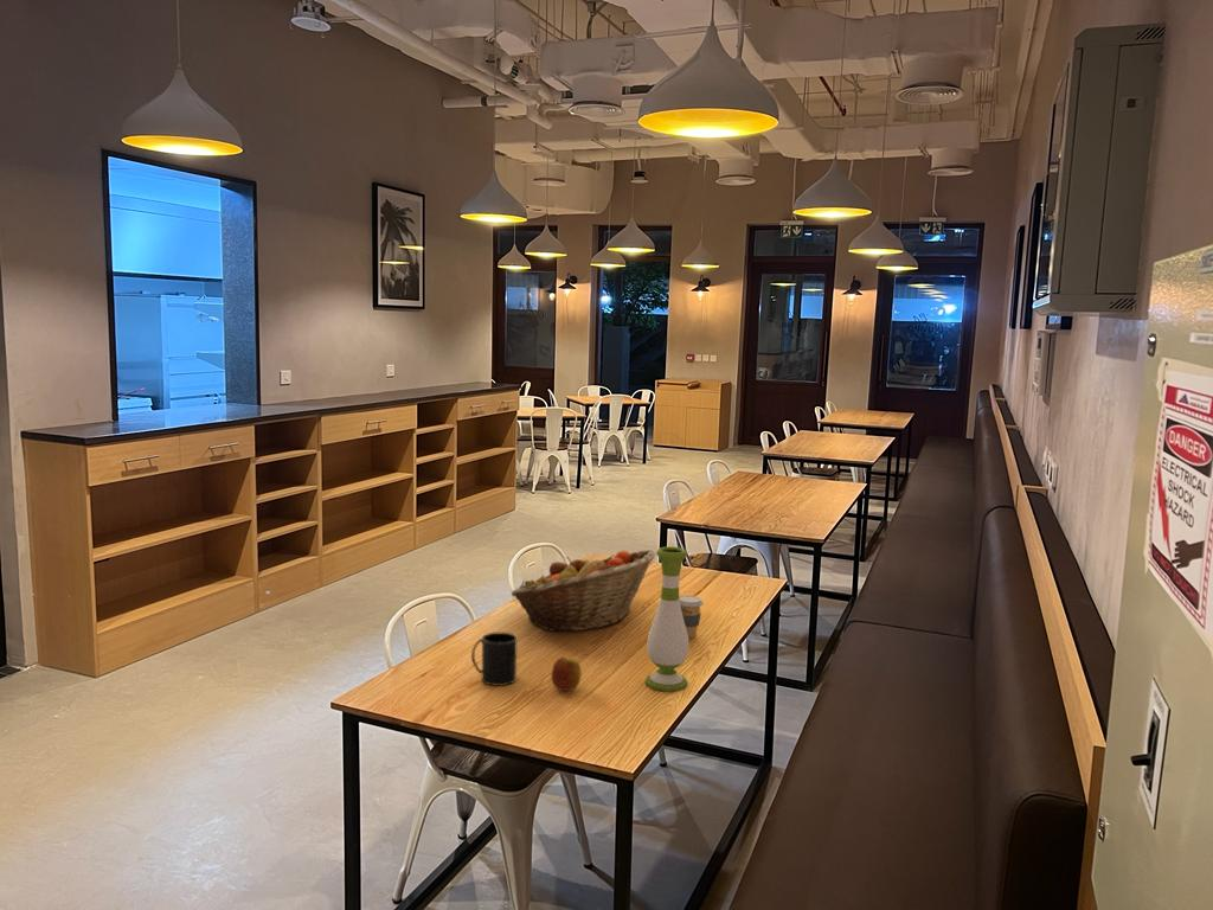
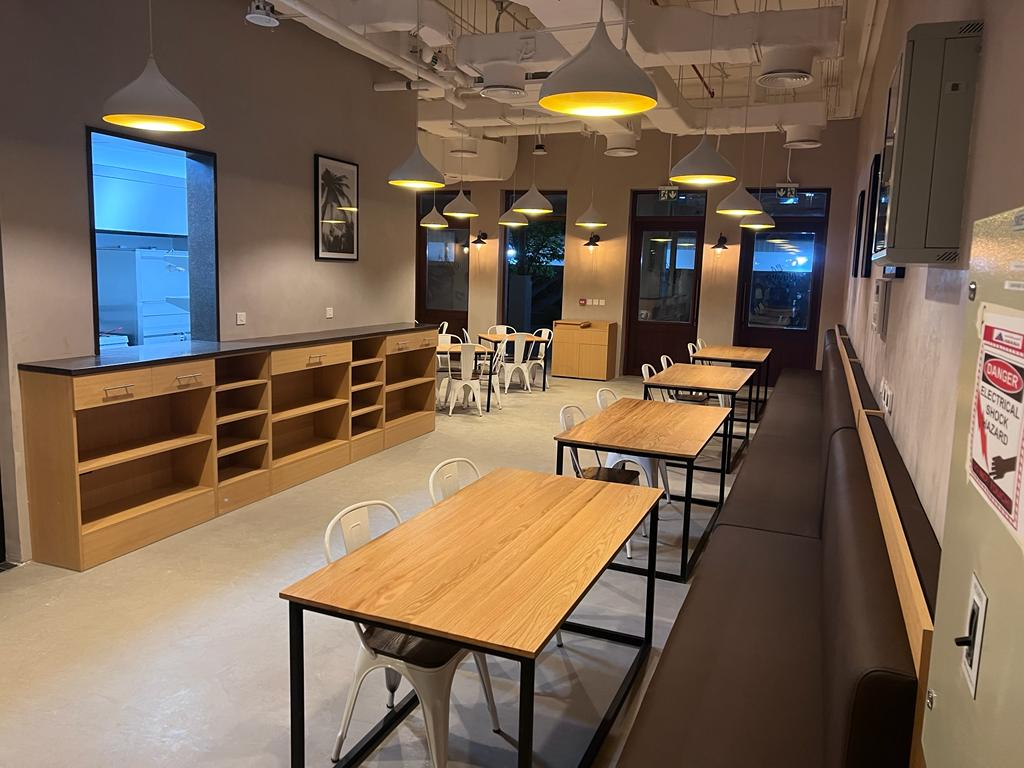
- fruit basket [511,549,656,632]
- mug [470,632,518,687]
- coffee cup [679,595,705,639]
- vase [643,545,689,692]
- apple [551,655,583,692]
